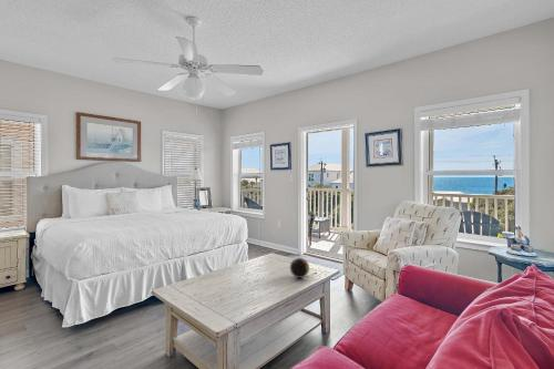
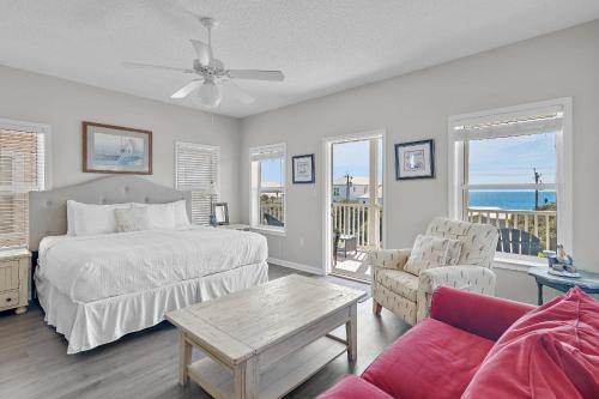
- decorative orb [289,257,310,279]
